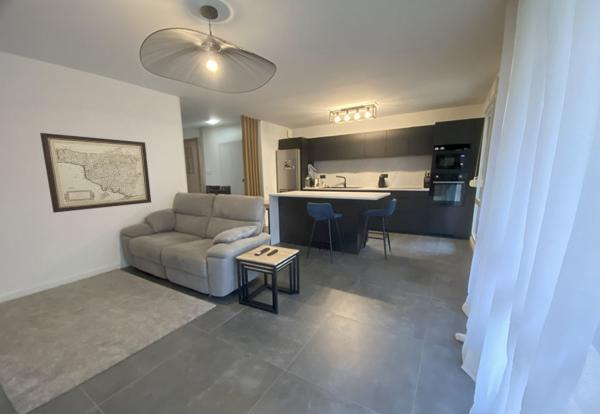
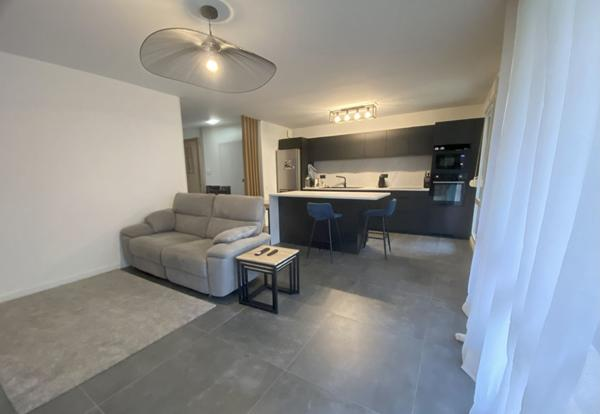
- wall art [39,132,152,214]
